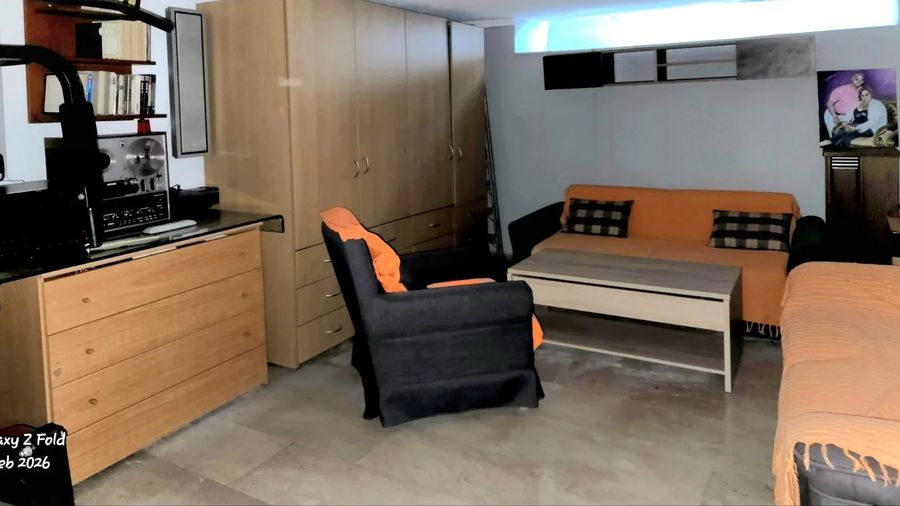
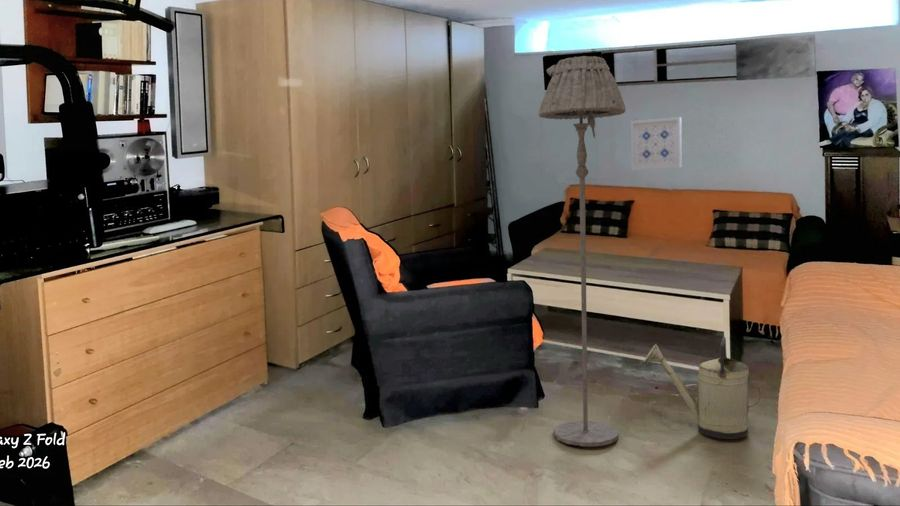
+ floor lamp [538,55,627,447]
+ wall art [630,116,682,171]
+ watering can [643,336,761,440]
